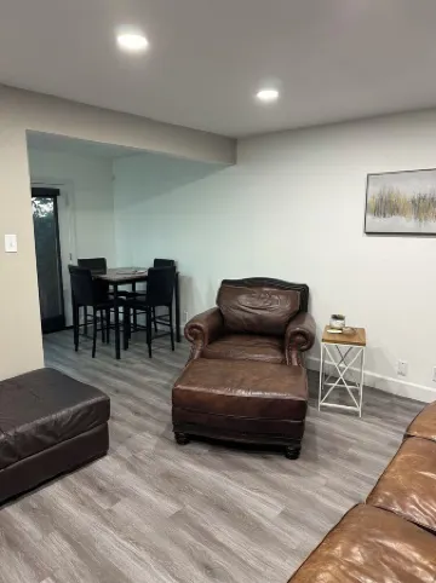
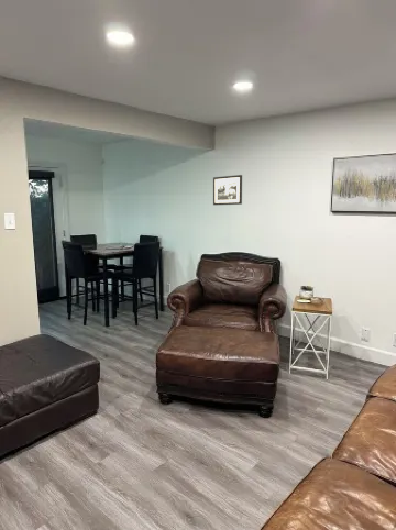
+ picture frame [212,174,243,206]
